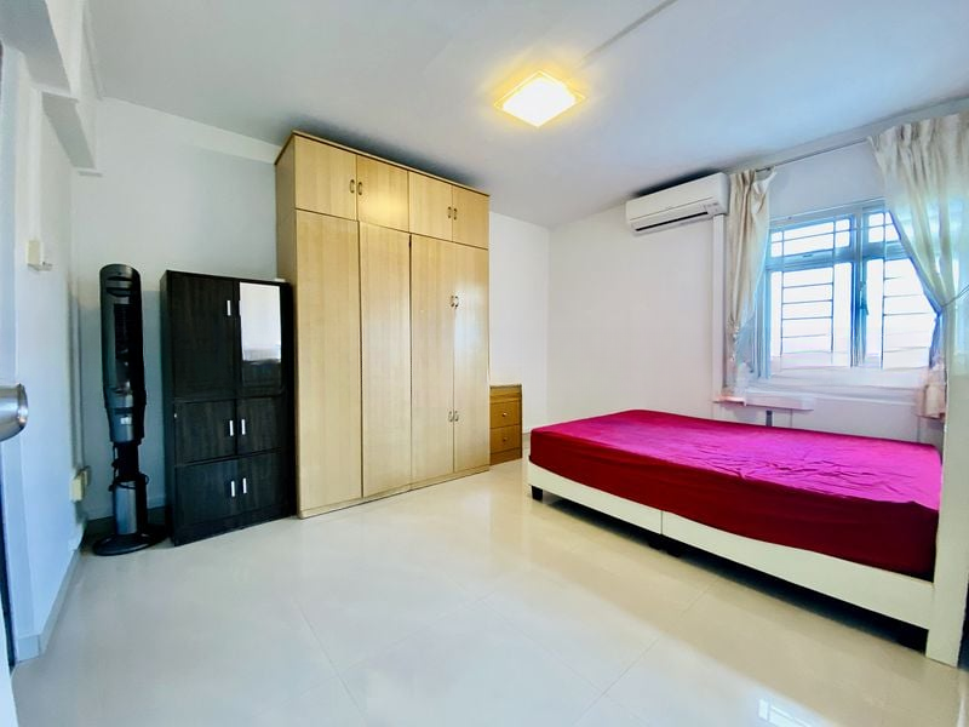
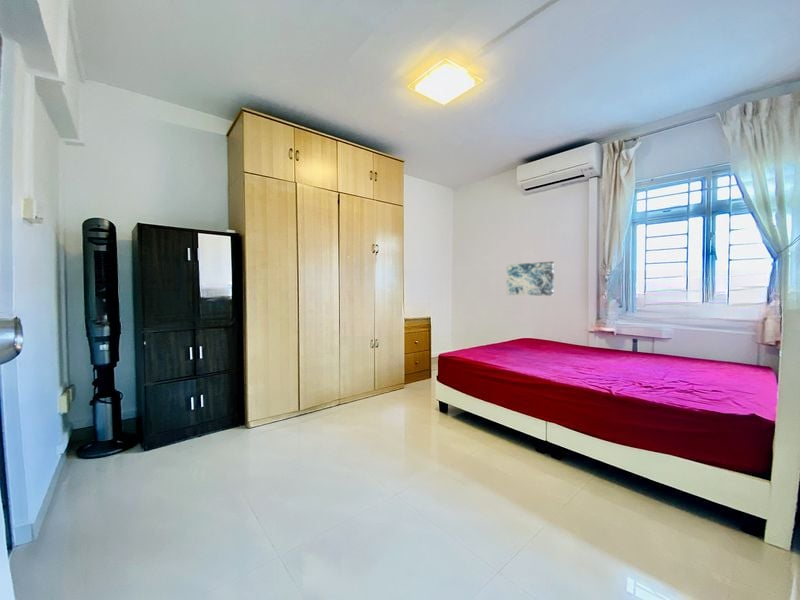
+ wall art [506,261,555,297]
